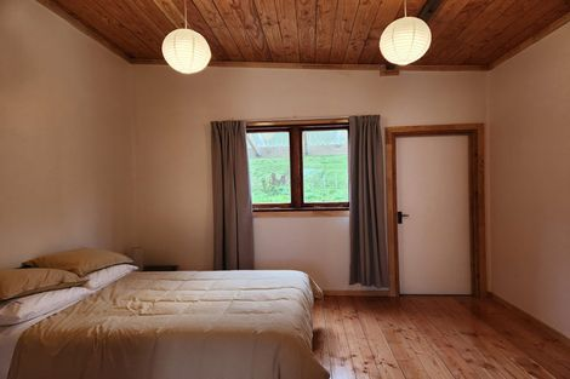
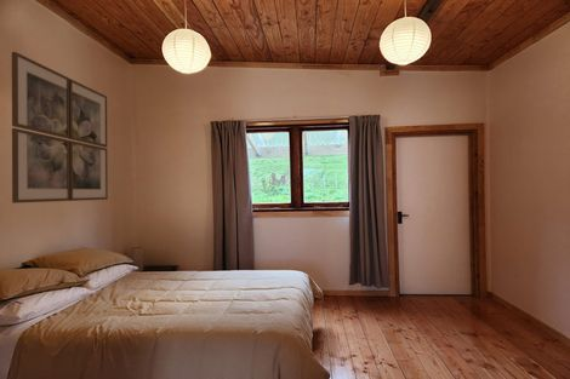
+ wall art [11,51,109,205]
